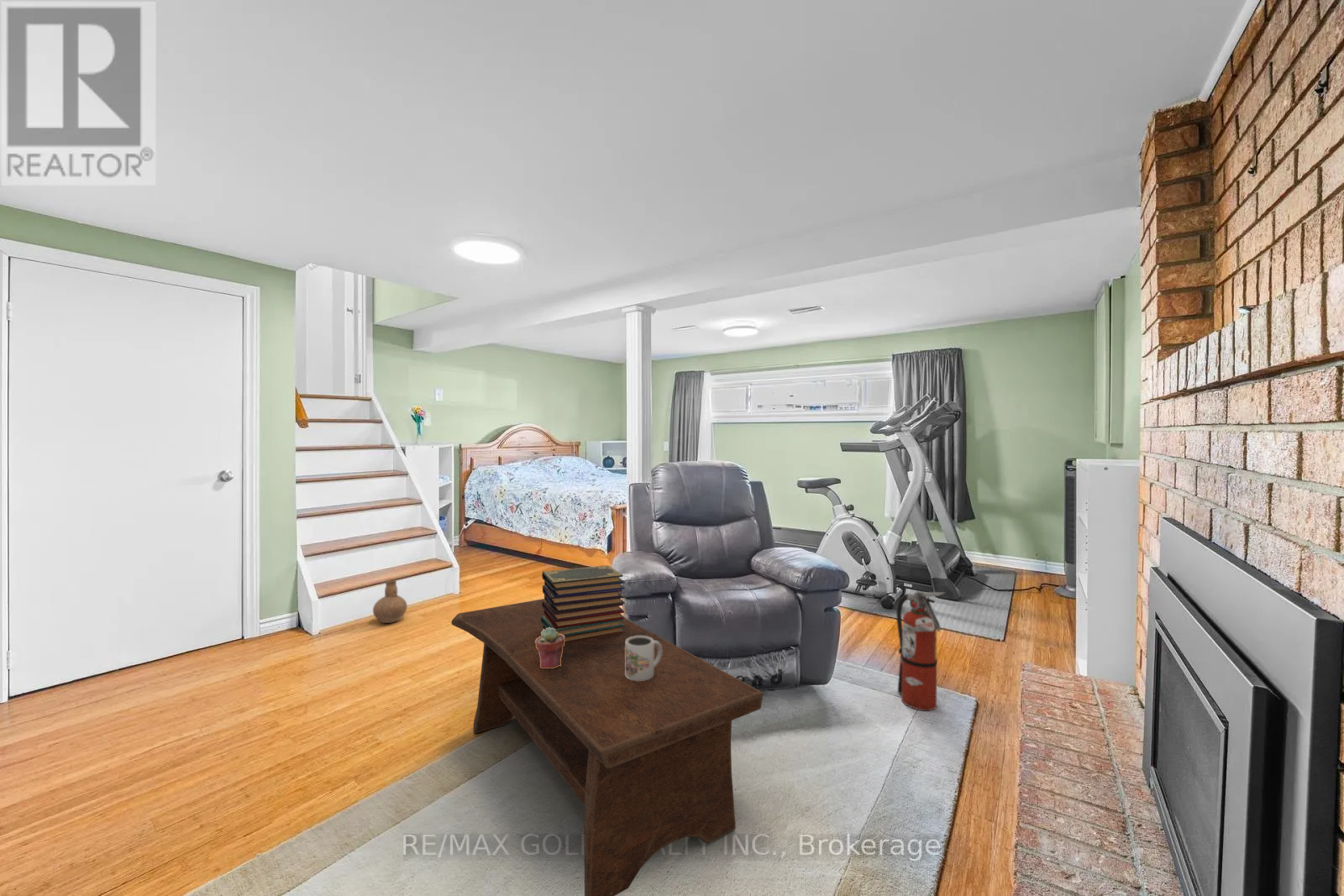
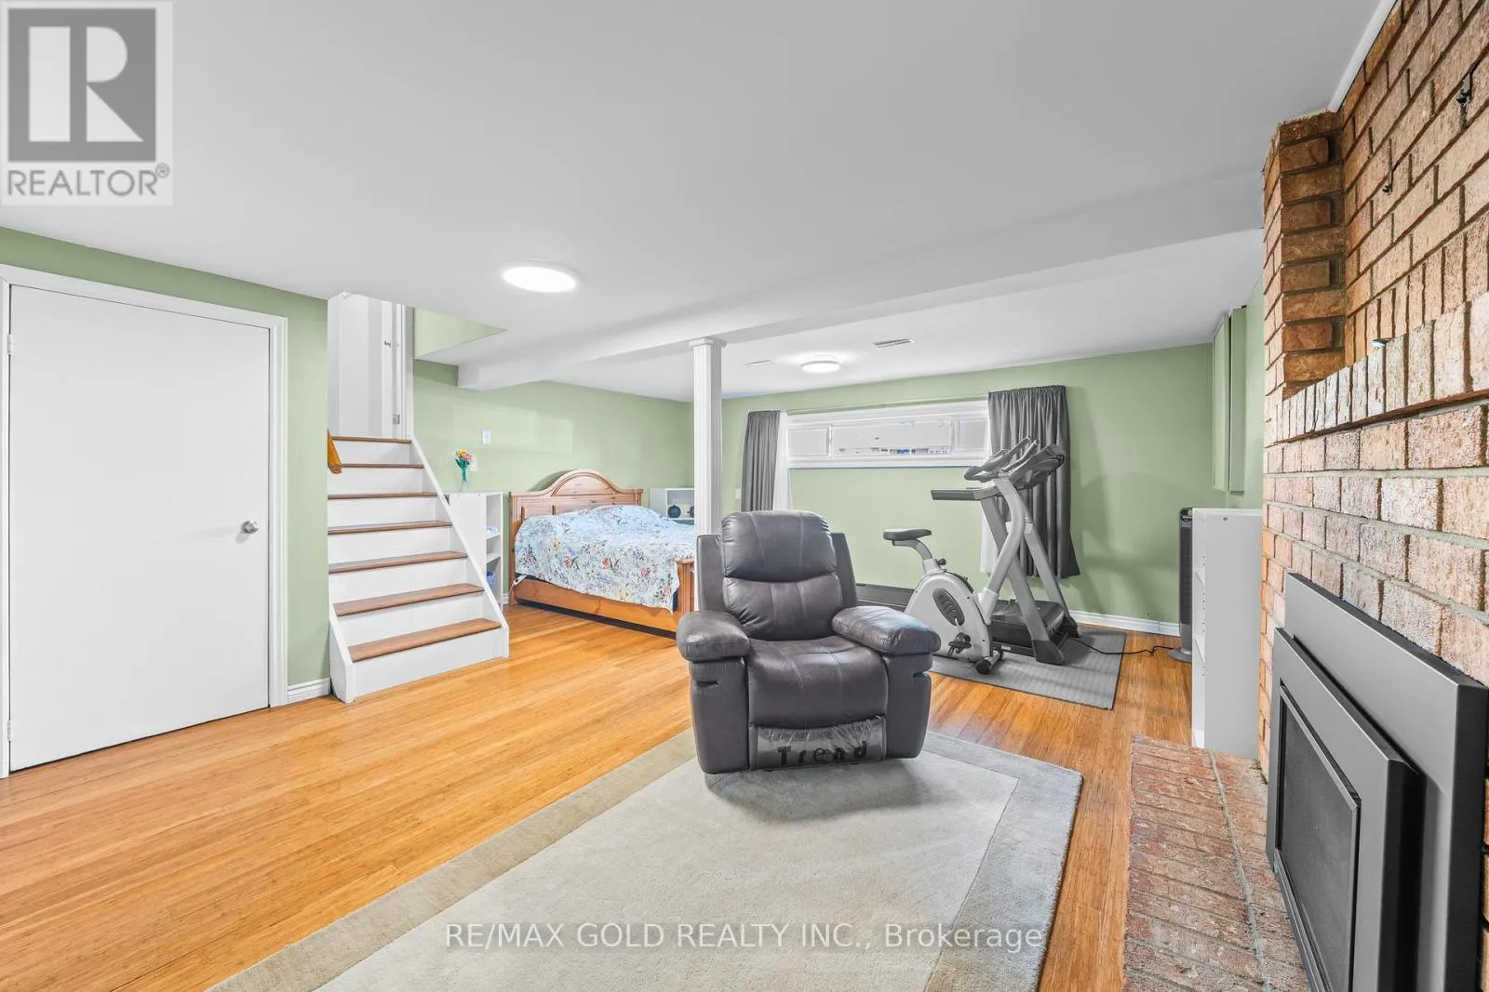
- mug [625,636,662,681]
- book stack [541,564,626,643]
- coffee table [450,598,764,896]
- fire extinguisher [895,589,947,711]
- vase [372,579,408,624]
- potted succulent [535,627,565,668]
